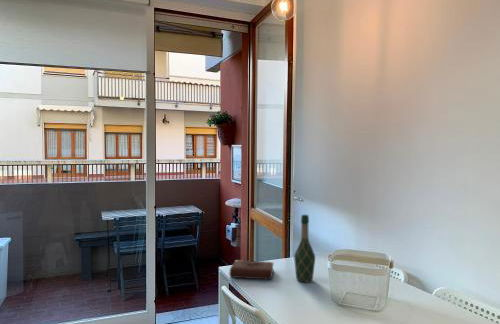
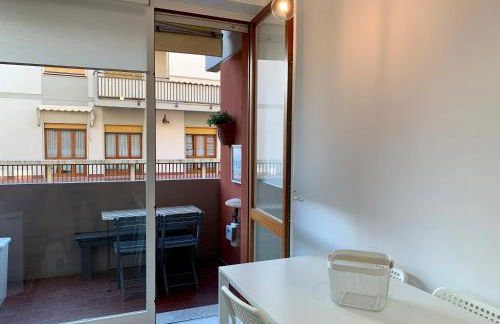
- book [228,259,275,281]
- wine bottle [293,214,316,283]
